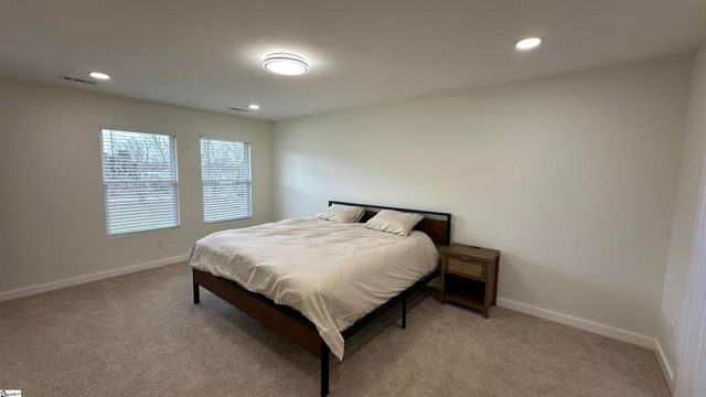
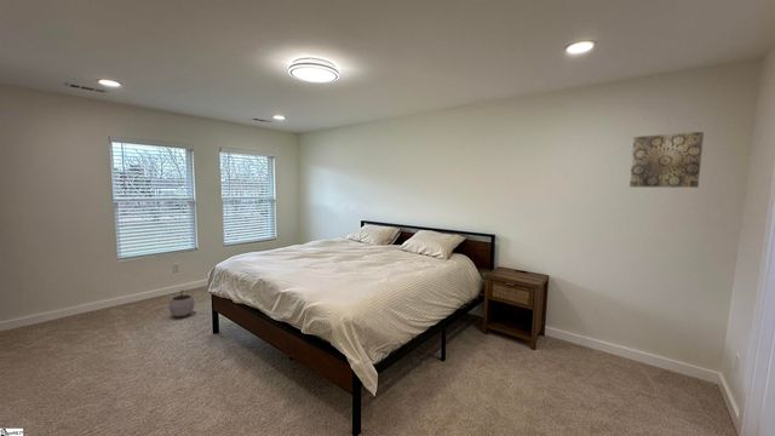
+ wall art [628,131,705,189]
+ plant pot [167,288,196,317]
